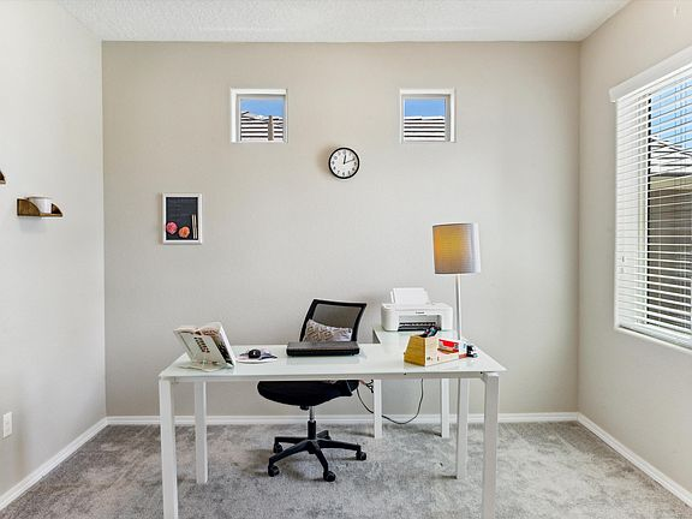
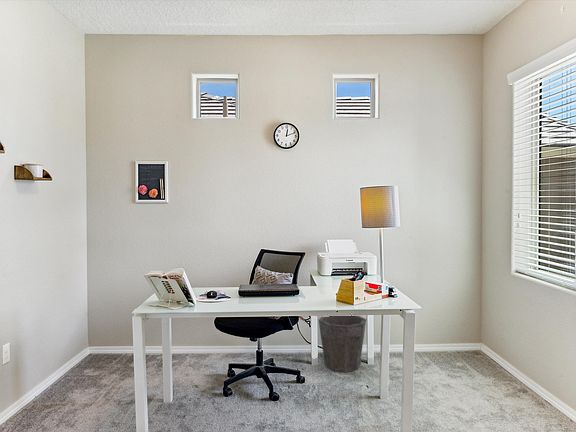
+ waste bin [318,315,367,373]
